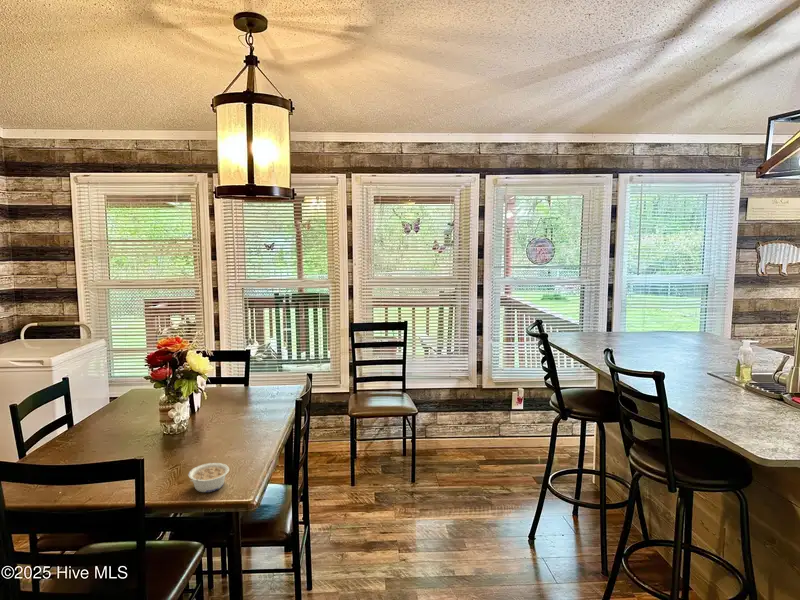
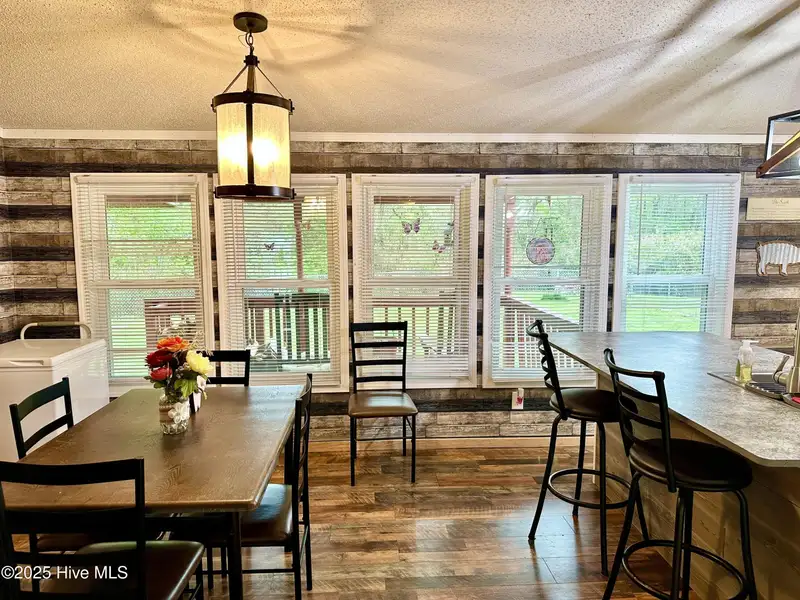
- legume [187,462,230,493]
